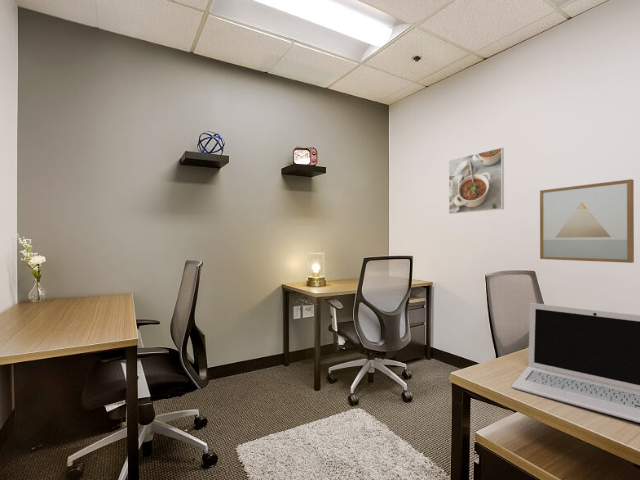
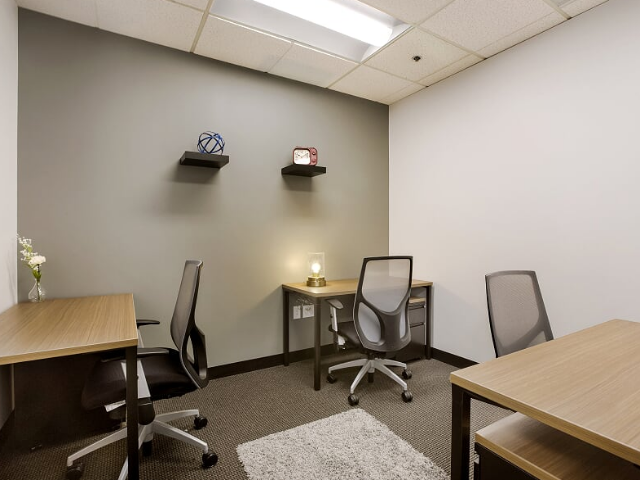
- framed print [448,146,505,215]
- laptop [511,302,640,424]
- wall art [539,178,635,264]
